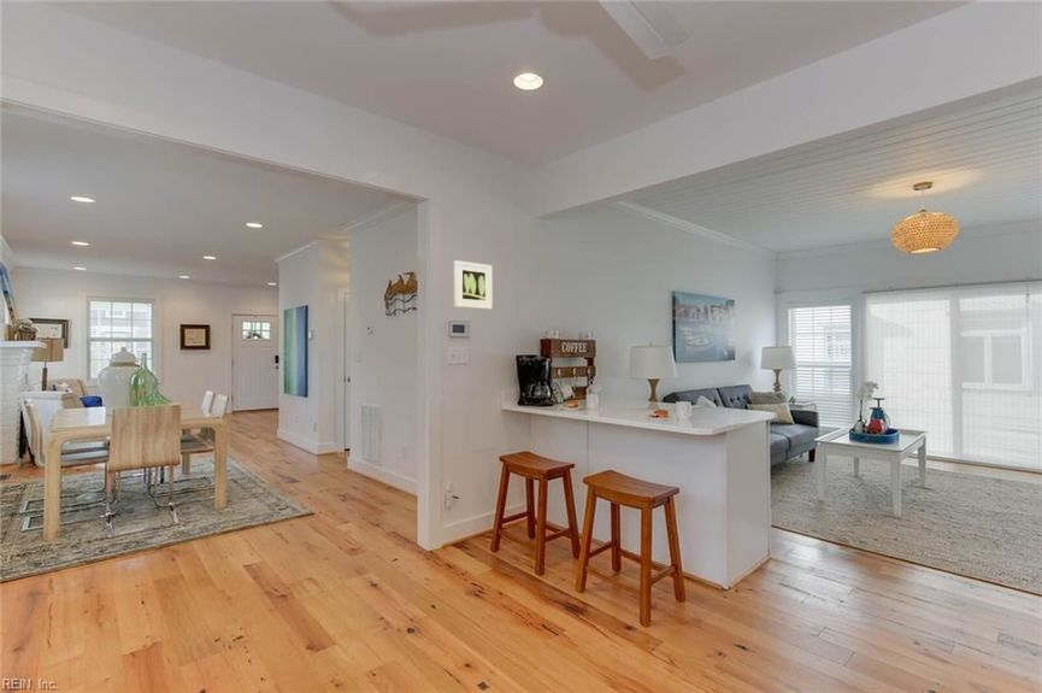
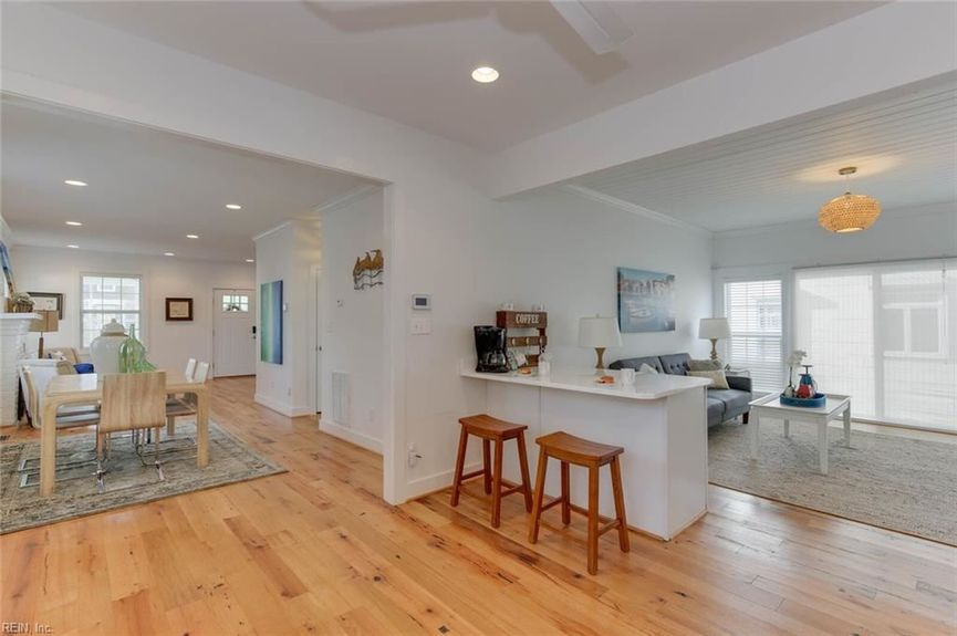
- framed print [453,259,493,311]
